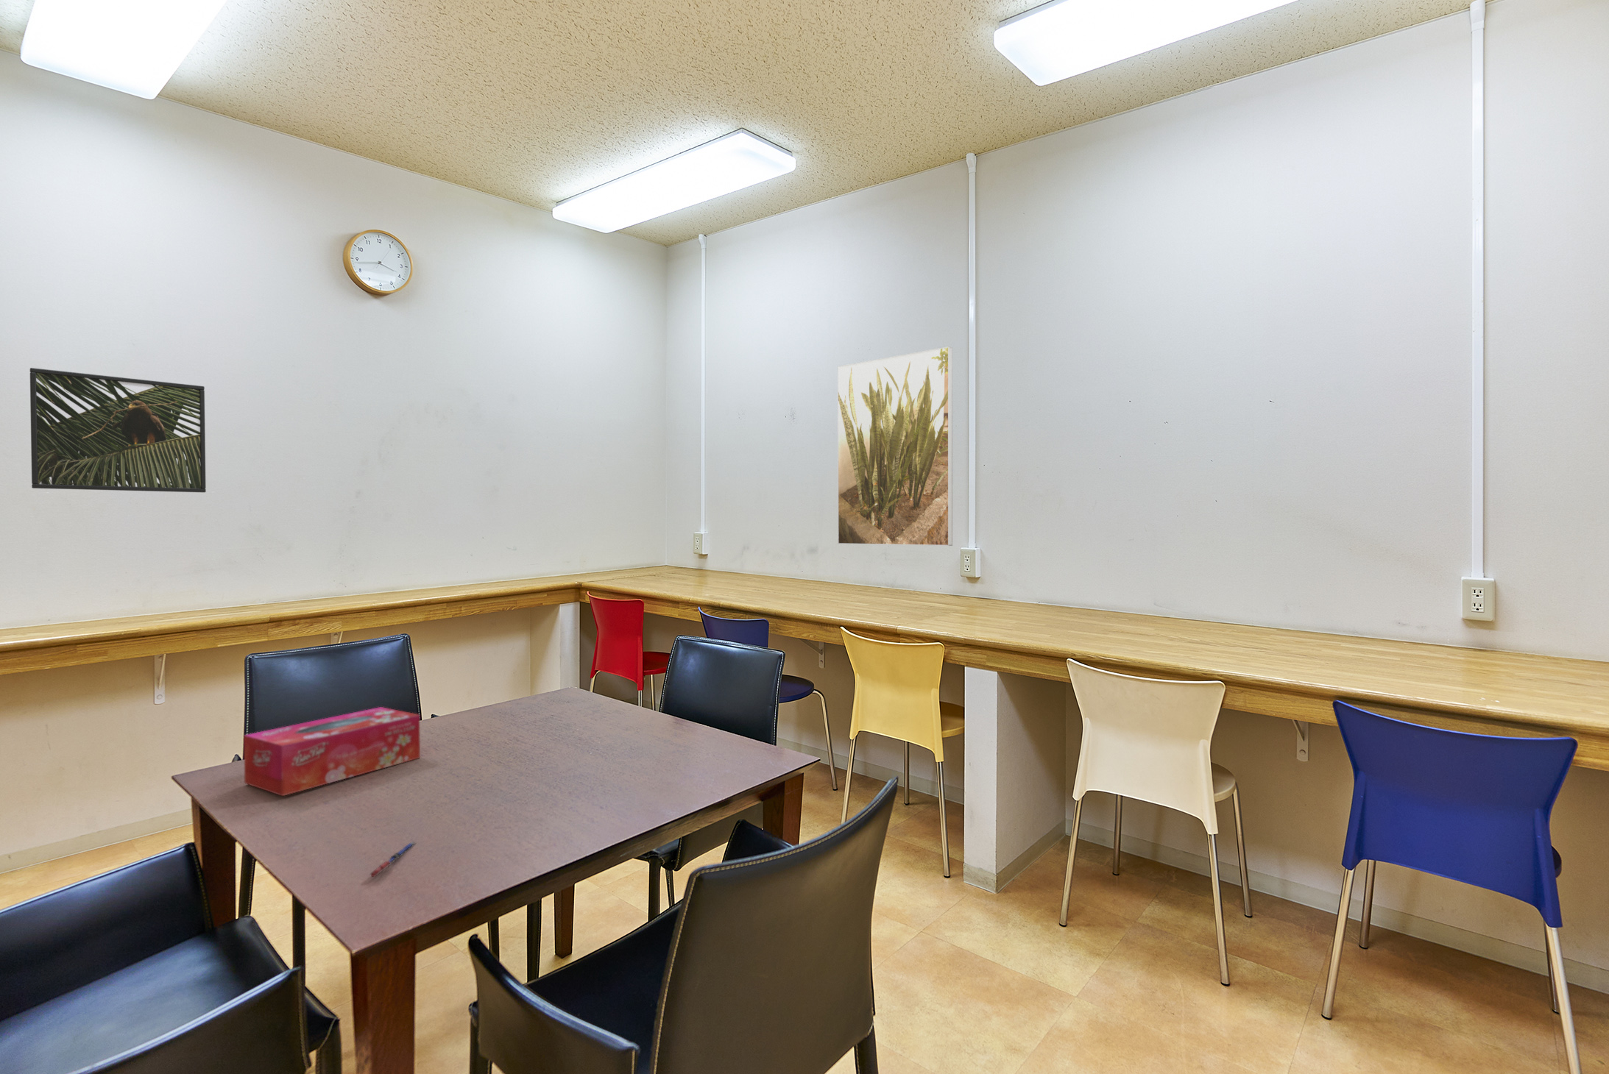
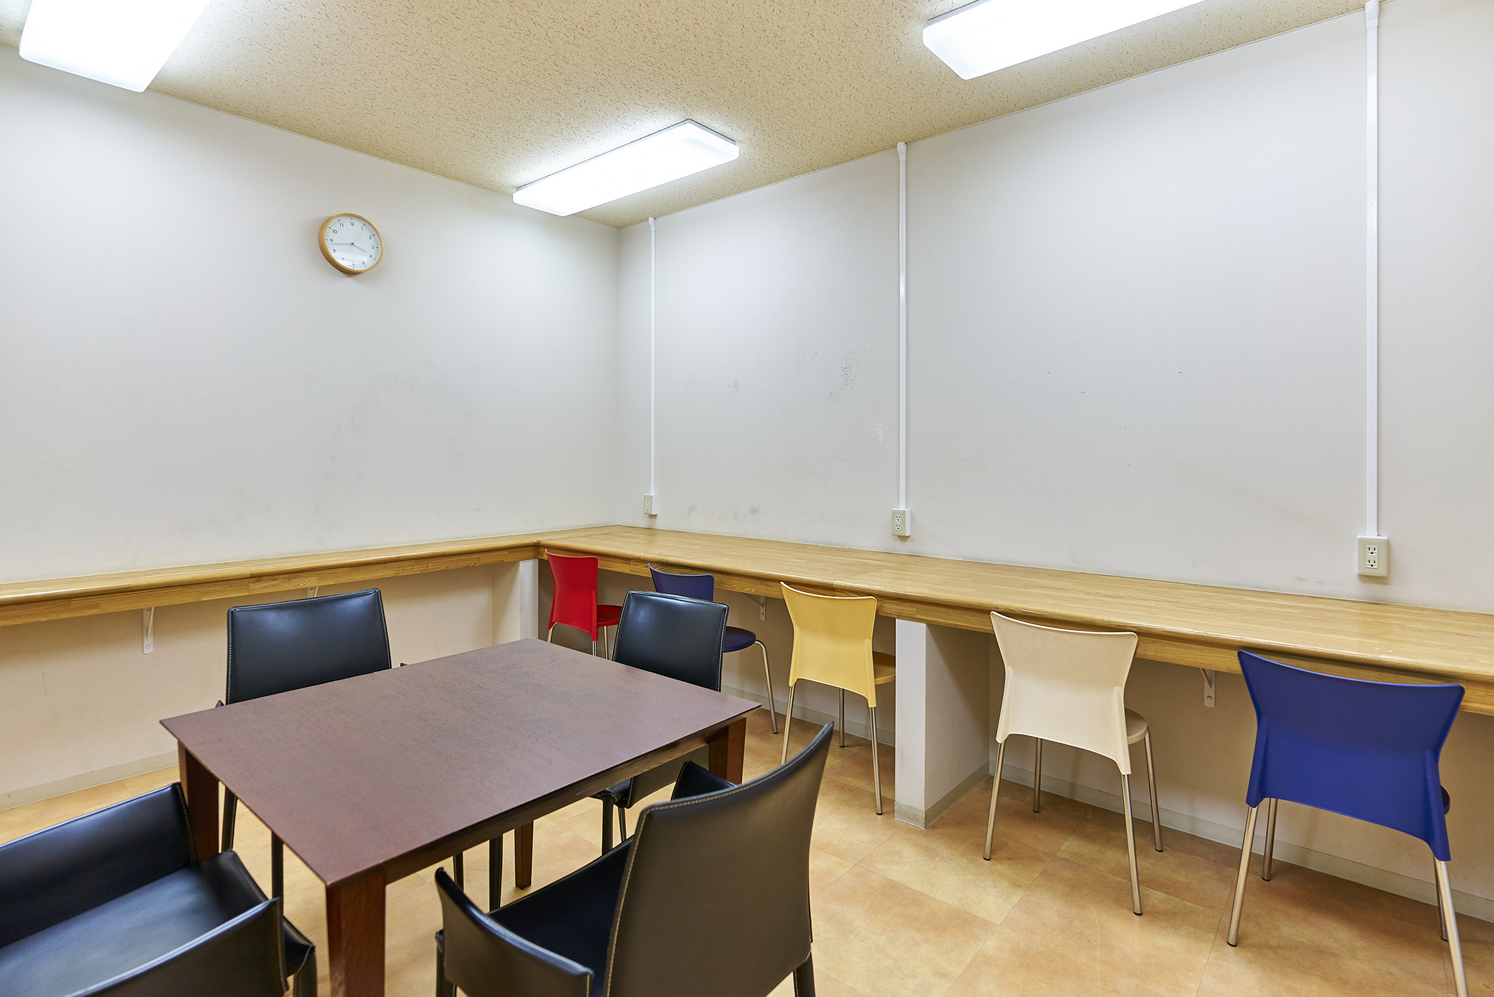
- tissue box [243,706,421,797]
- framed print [837,345,953,547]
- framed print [30,367,207,493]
- pen [368,840,416,877]
